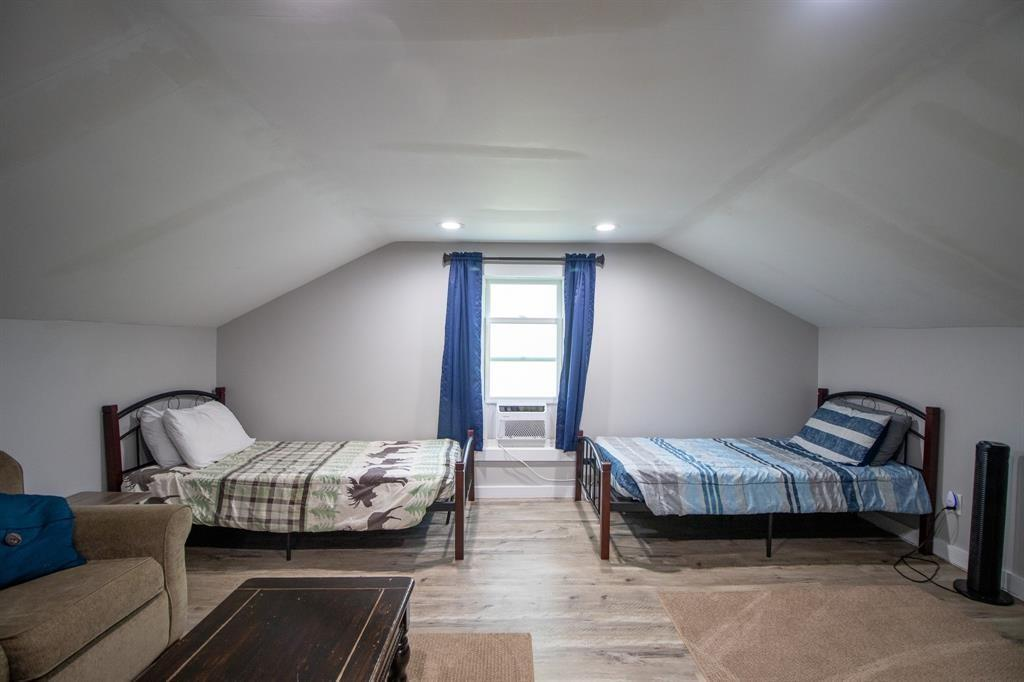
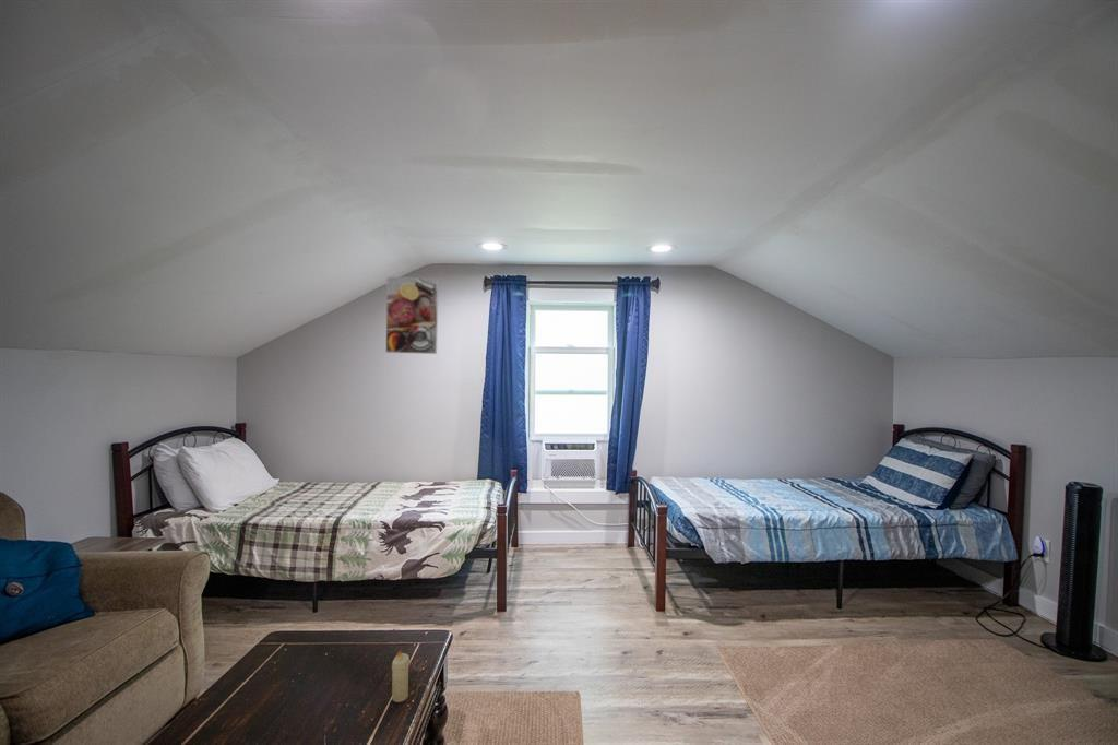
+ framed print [384,276,439,355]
+ candle [391,649,411,703]
